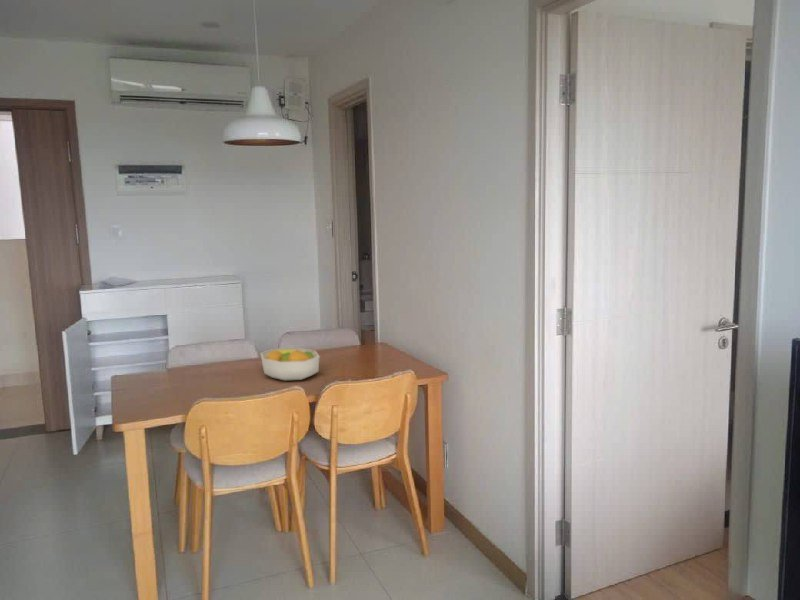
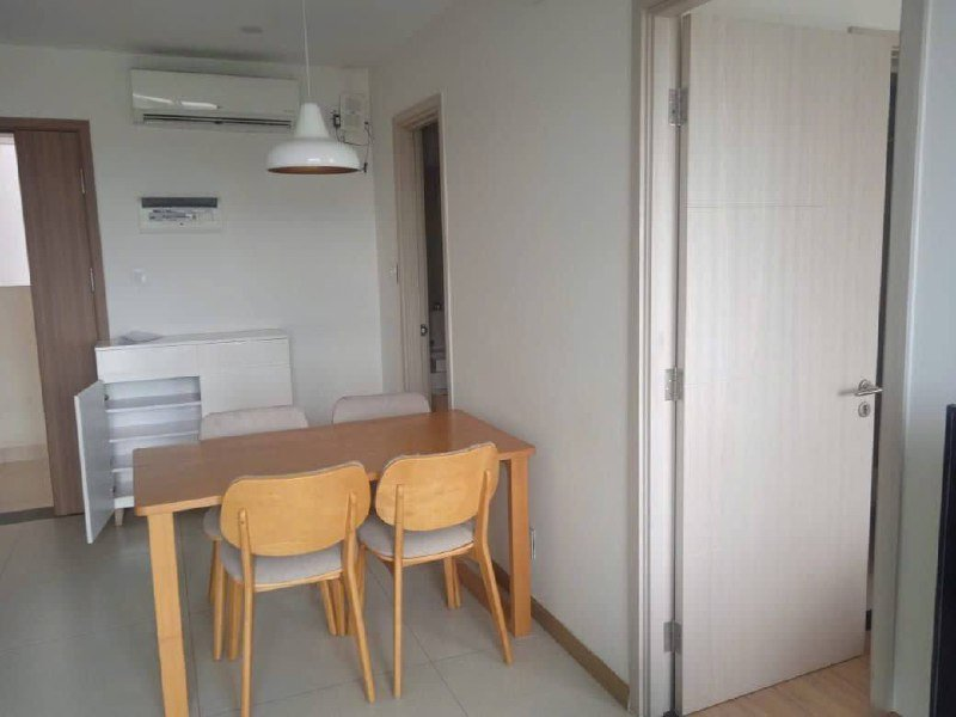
- fruit bowl [260,347,321,382]
